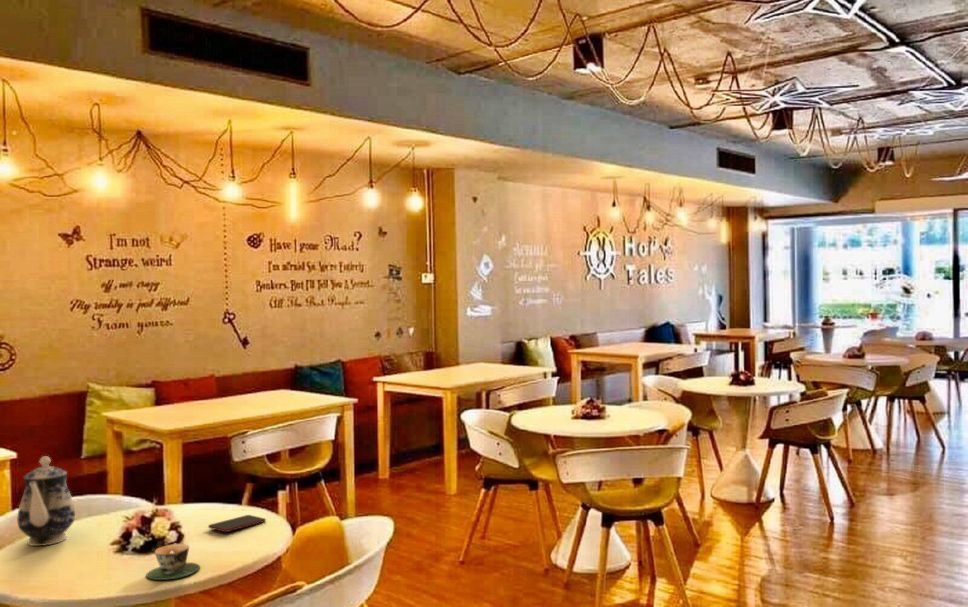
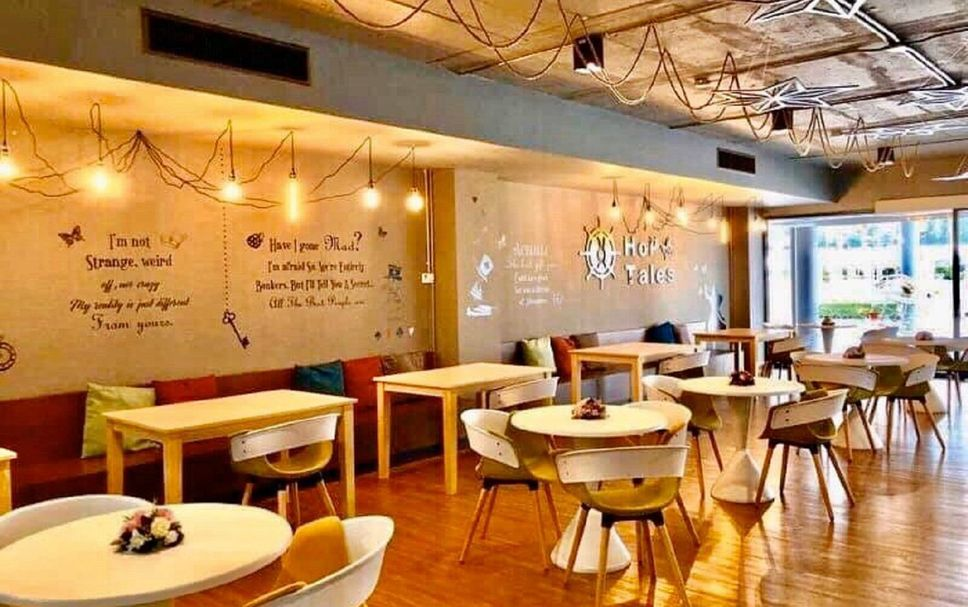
- smartphone [207,514,267,533]
- teapot [16,455,76,547]
- teacup [145,542,201,581]
